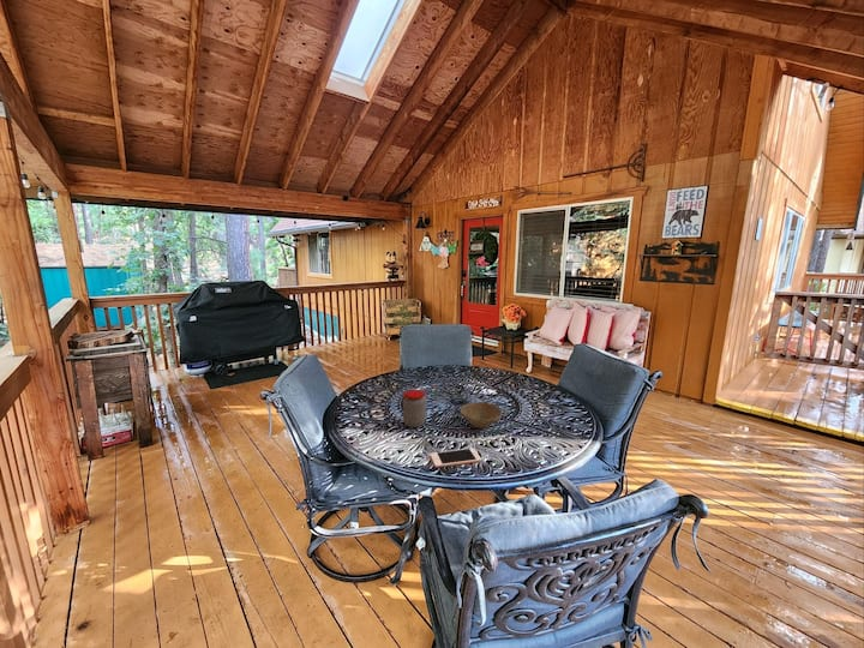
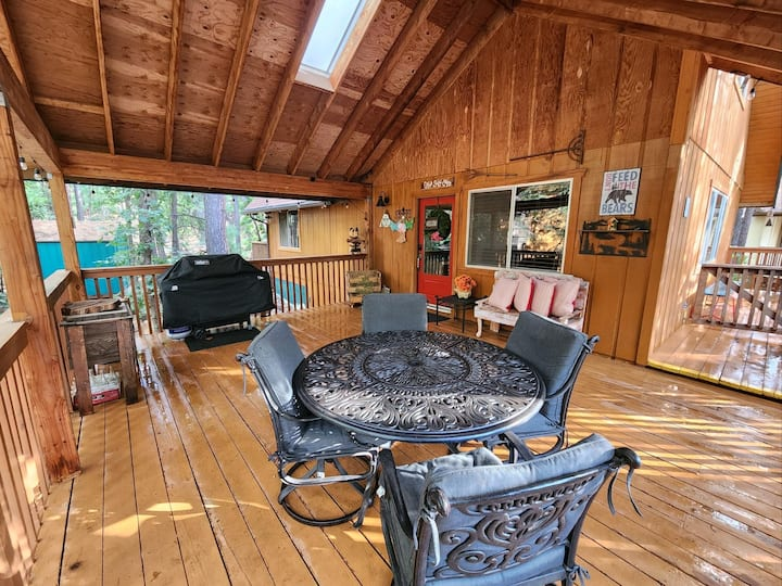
- cell phone [430,446,482,468]
- jar [402,389,427,428]
- bowl [460,401,503,430]
